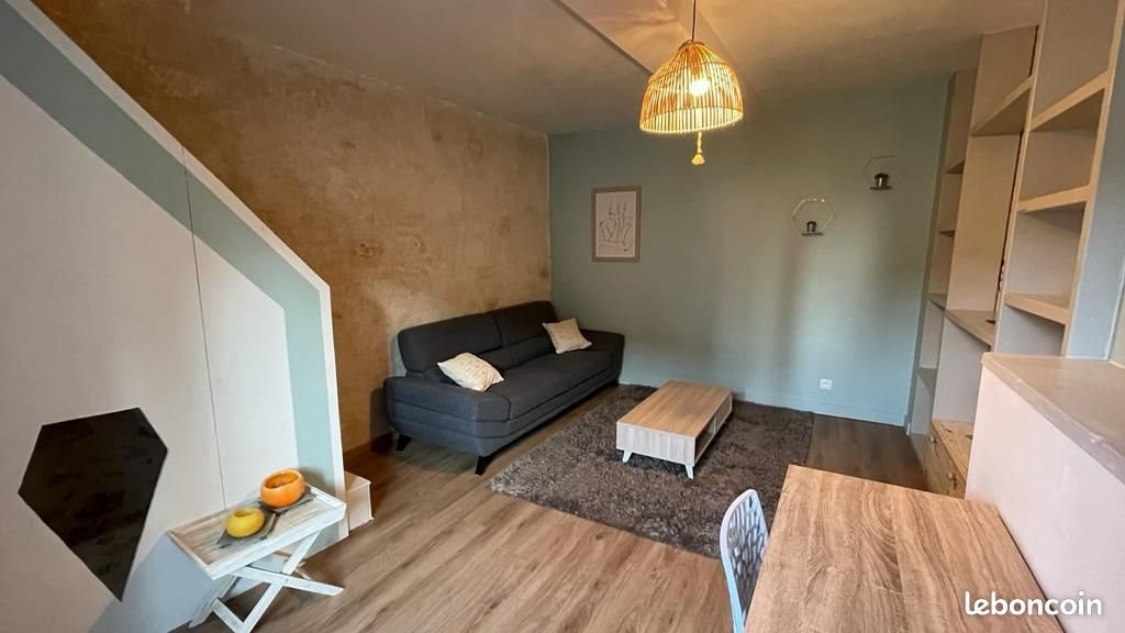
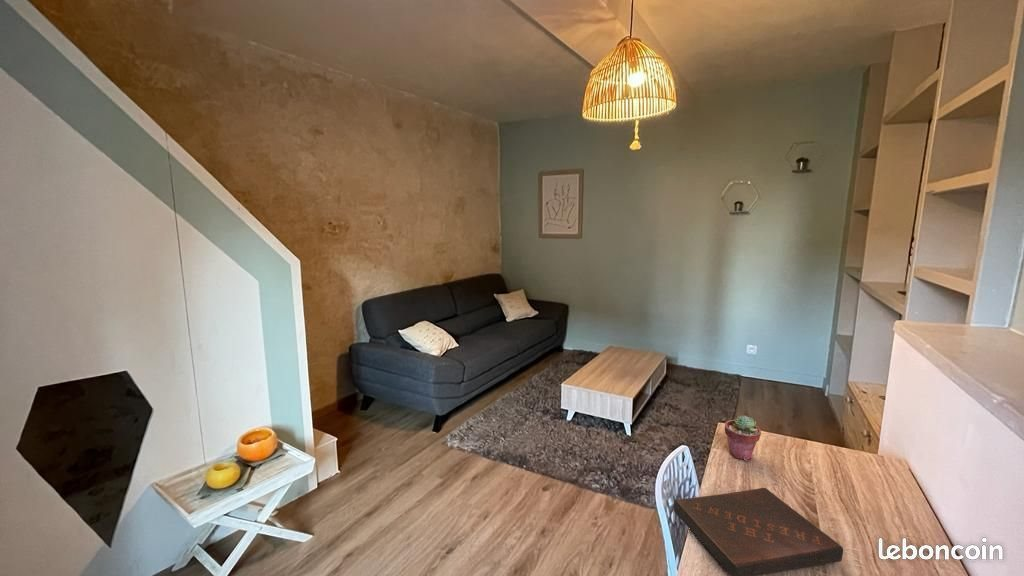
+ book [673,487,844,576]
+ potted succulent [724,414,762,462]
